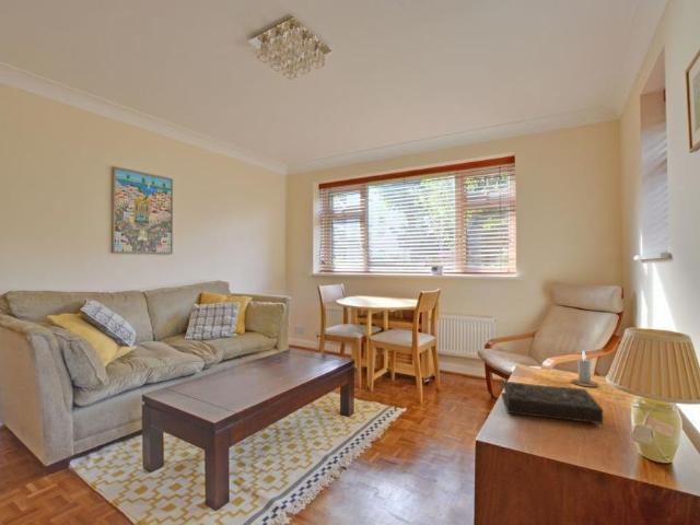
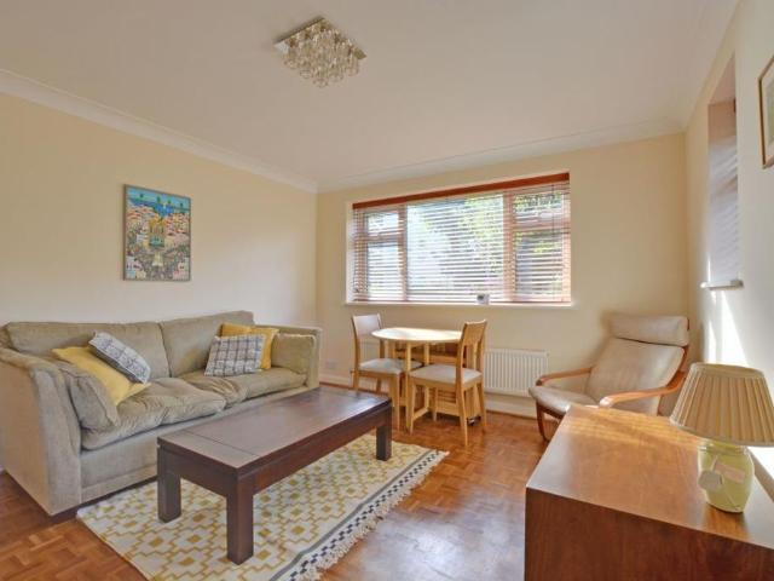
- candle [570,349,599,388]
- book [500,381,605,425]
